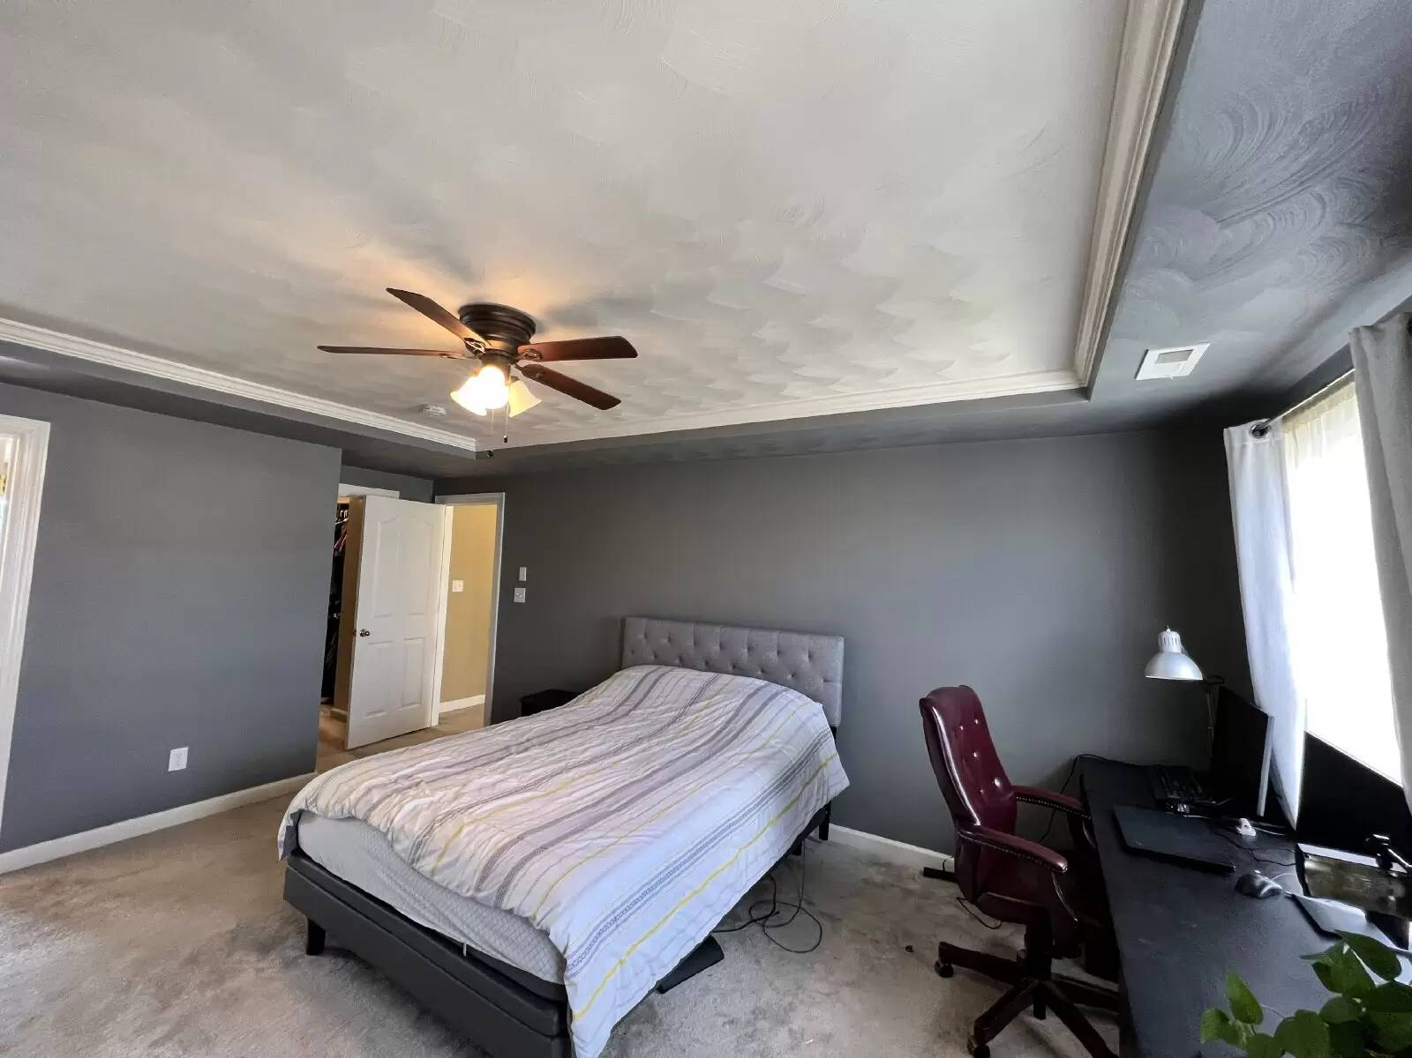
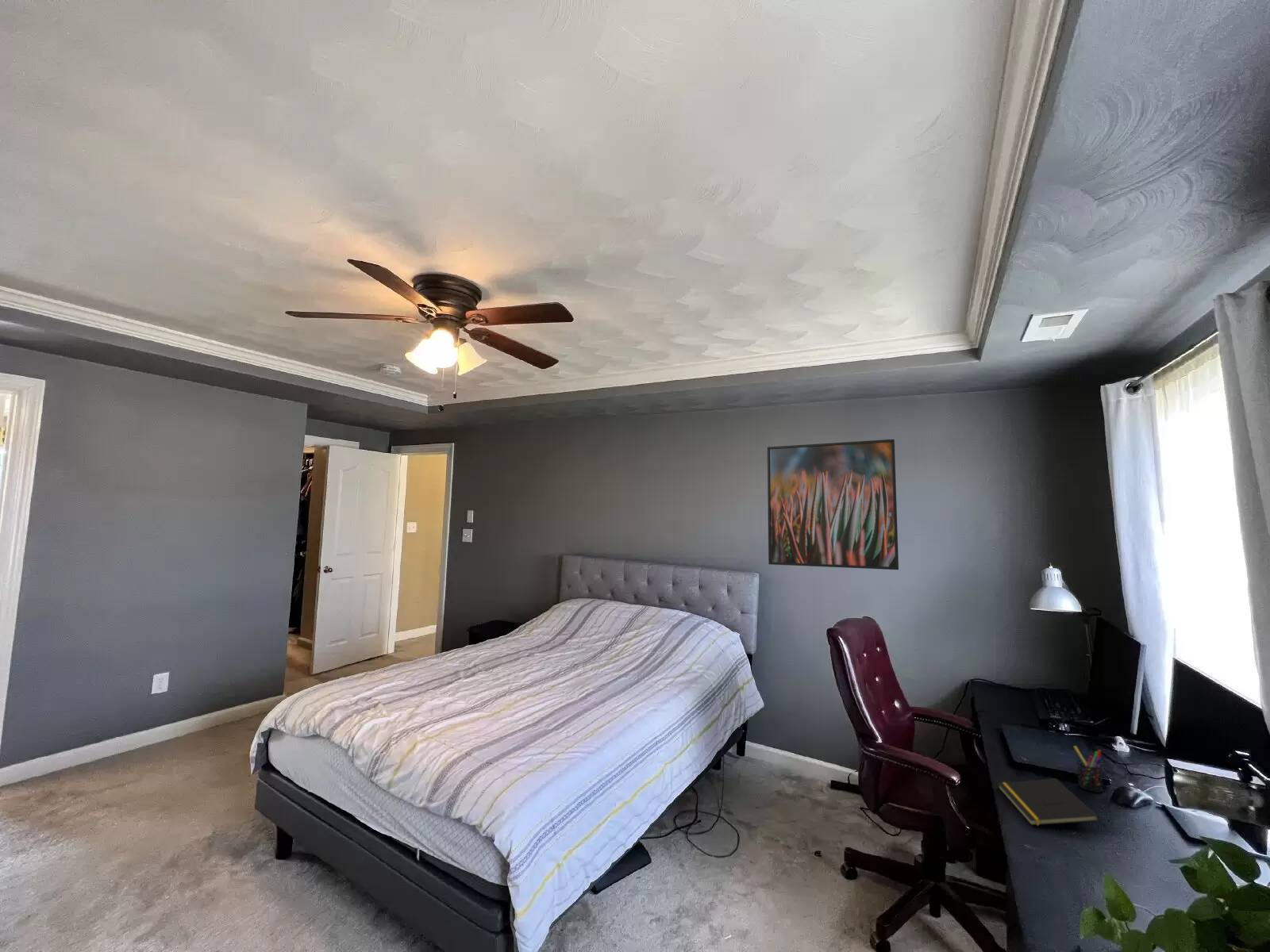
+ notepad [997,777,1100,826]
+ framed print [767,439,899,570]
+ pen holder [1073,745,1104,793]
